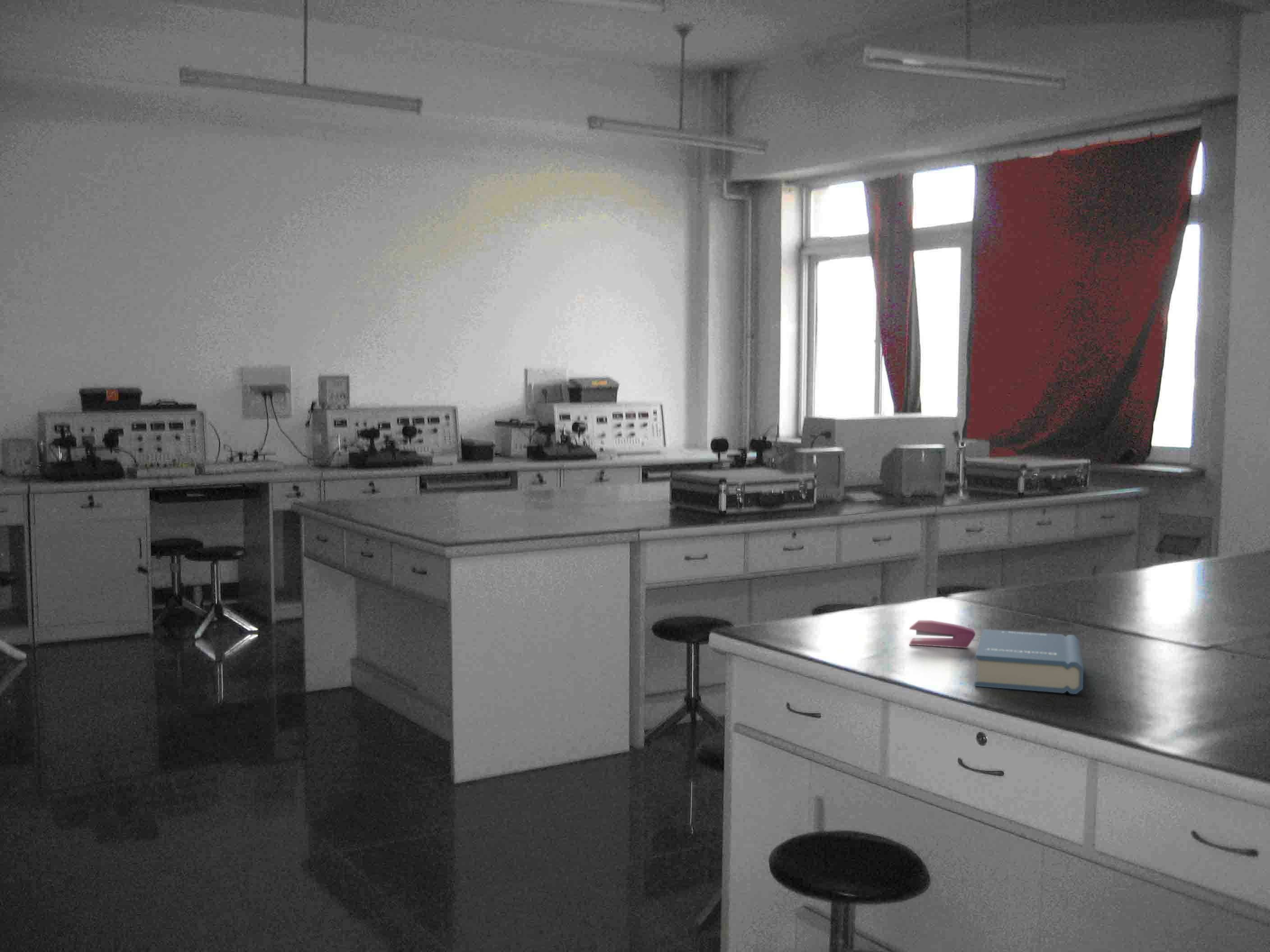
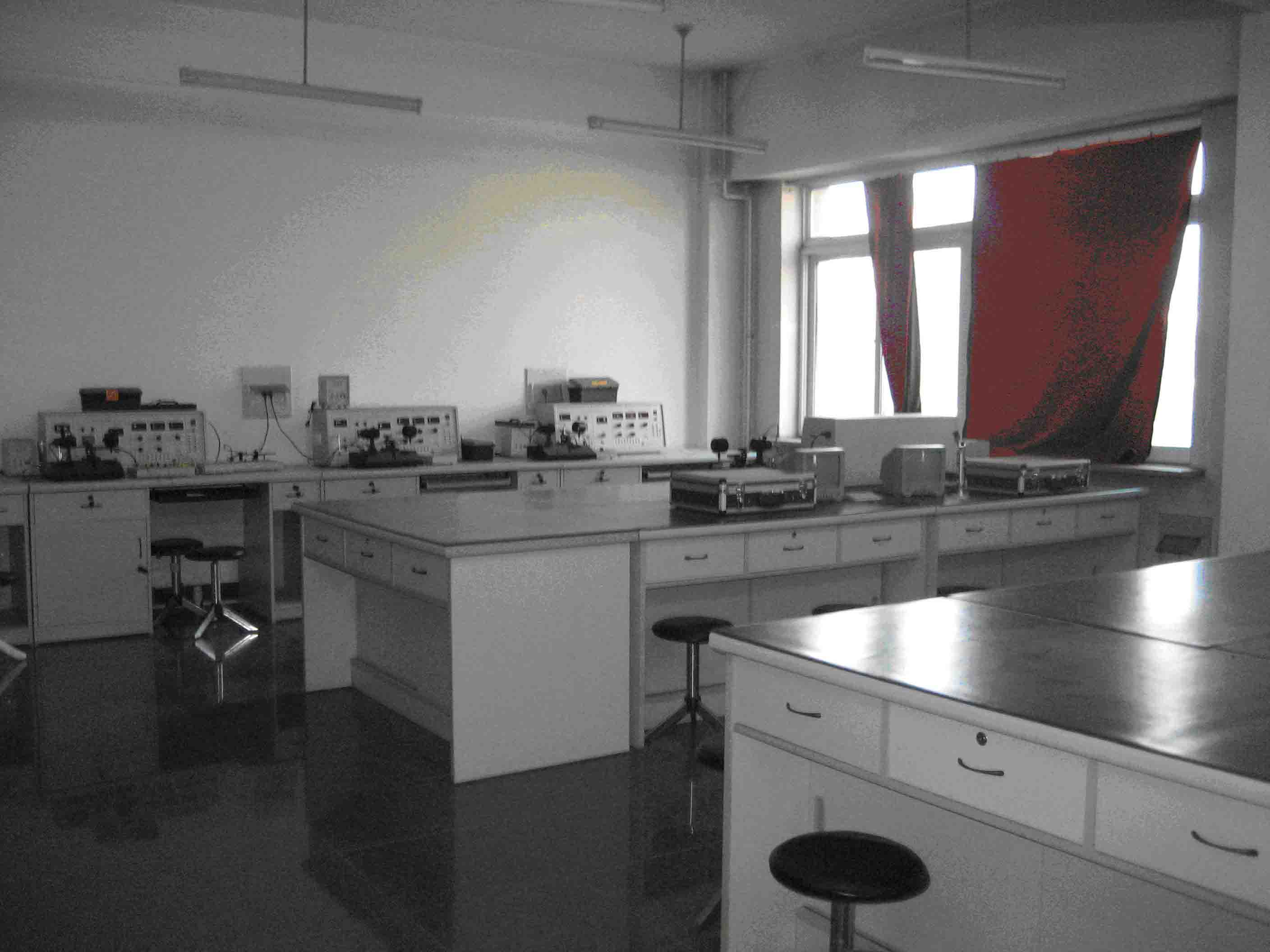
- stapler [909,620,976,649]
- hardback book [975,629,1084,695]
